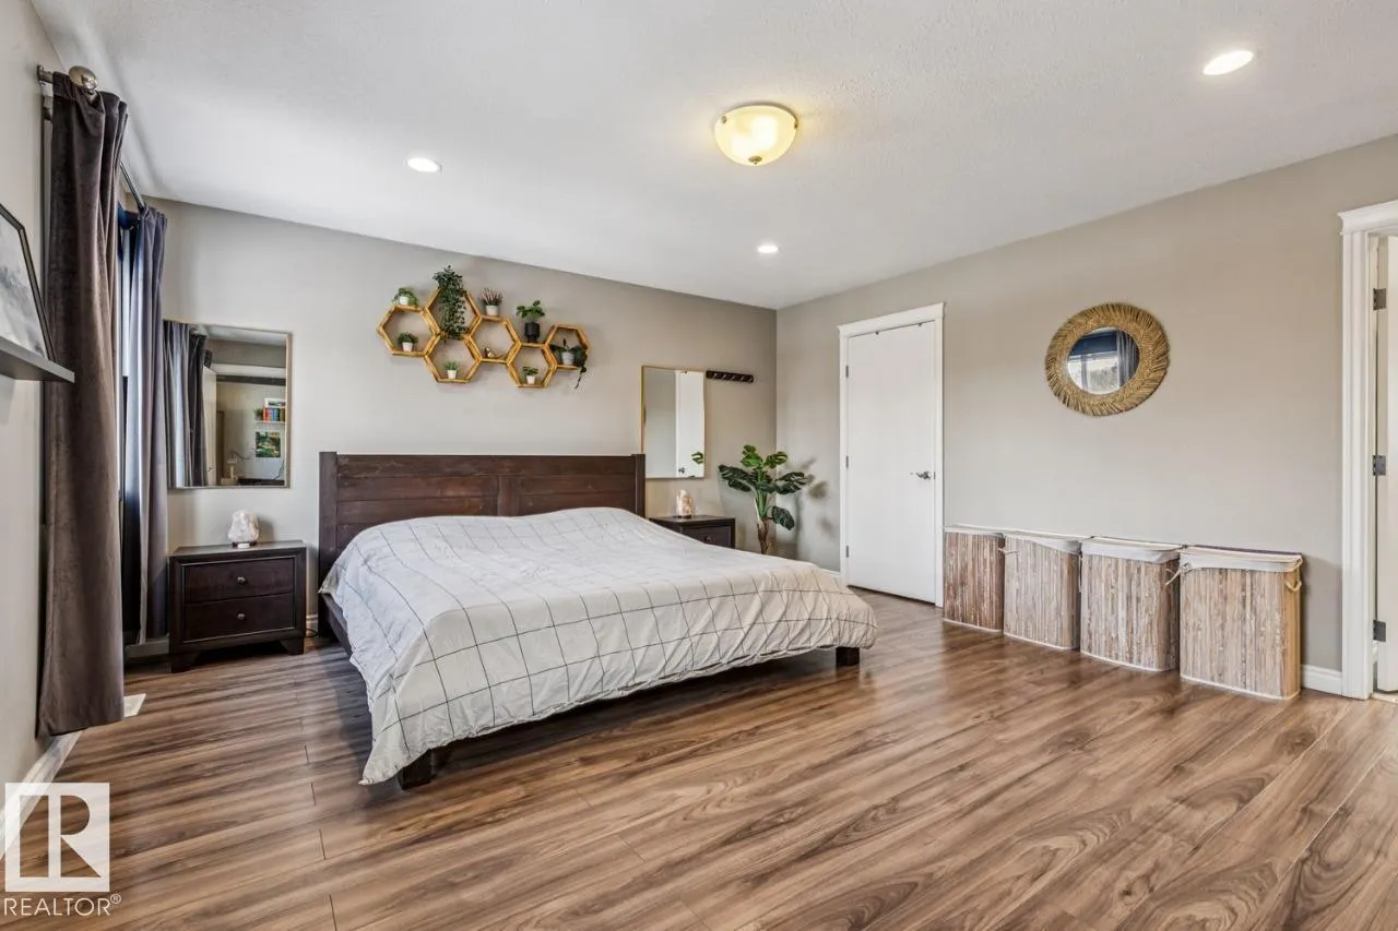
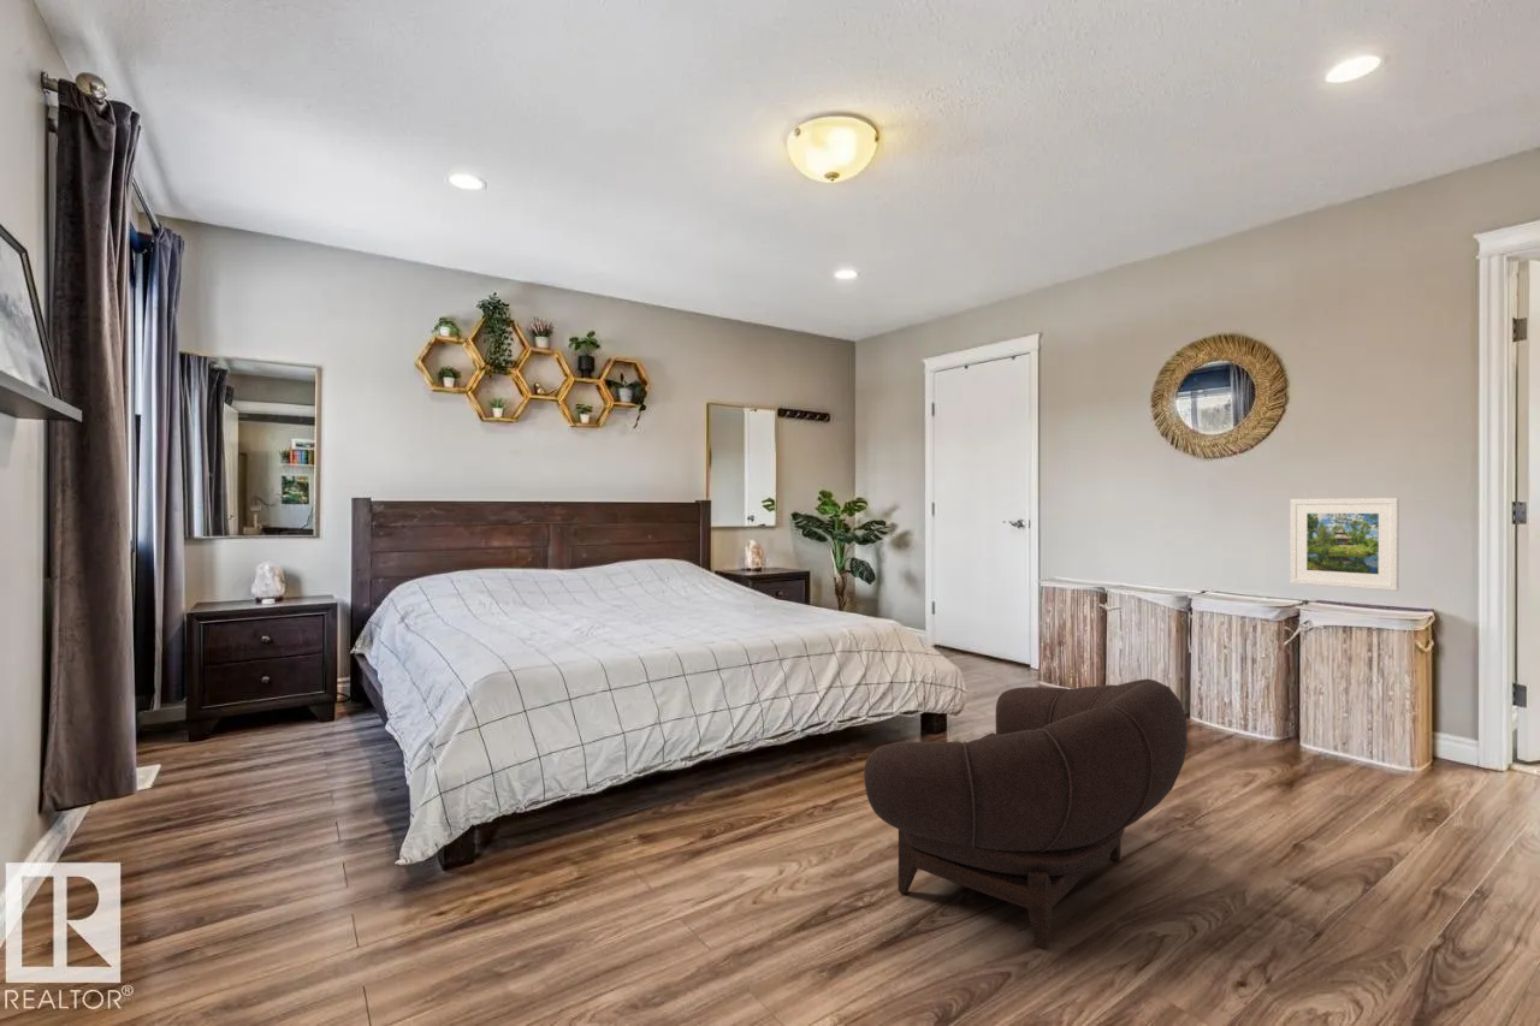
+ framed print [1289,497,1400,592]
+ armchair [863,678,1189,950]
